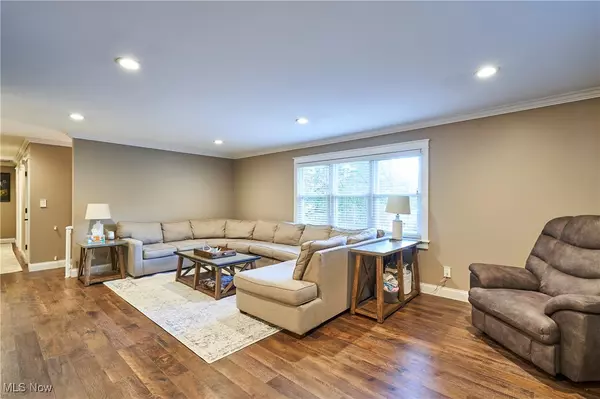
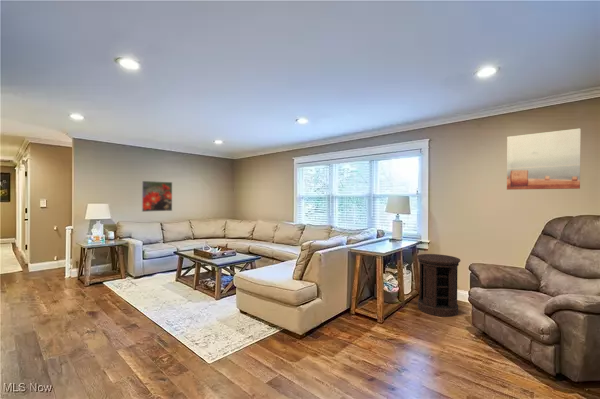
+ side table [416,253,461,318]
+ wall art [506,127,582,191]
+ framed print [141,180,173,213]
